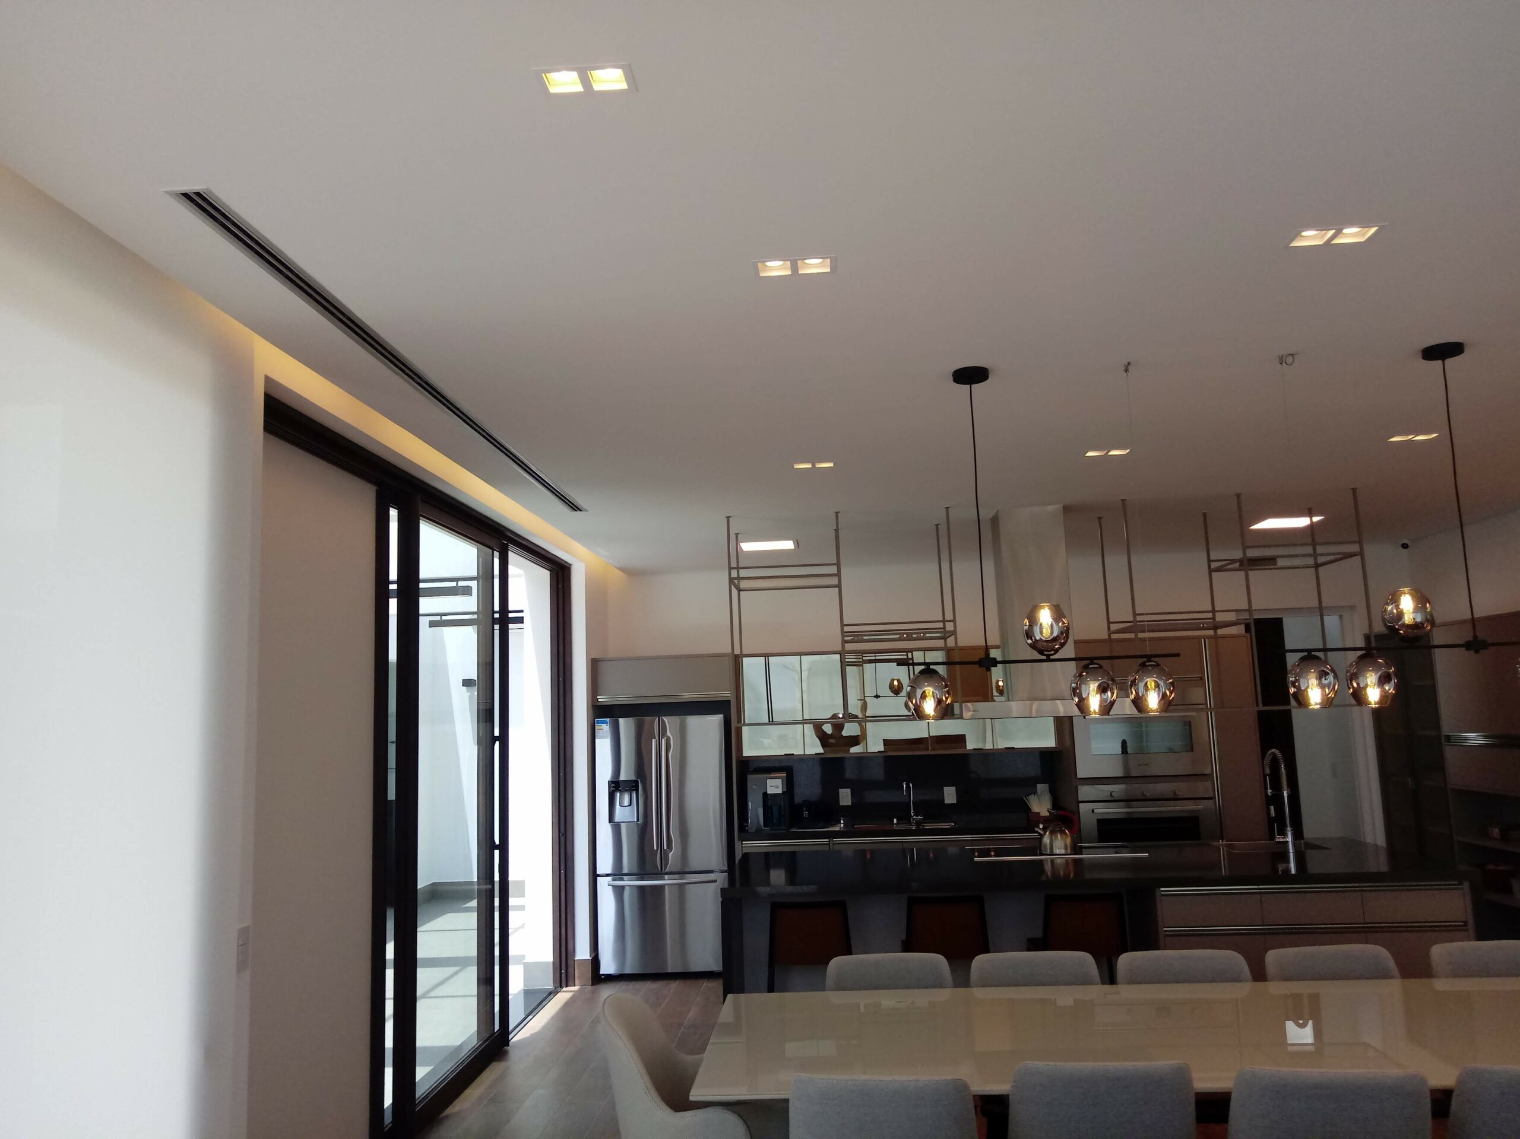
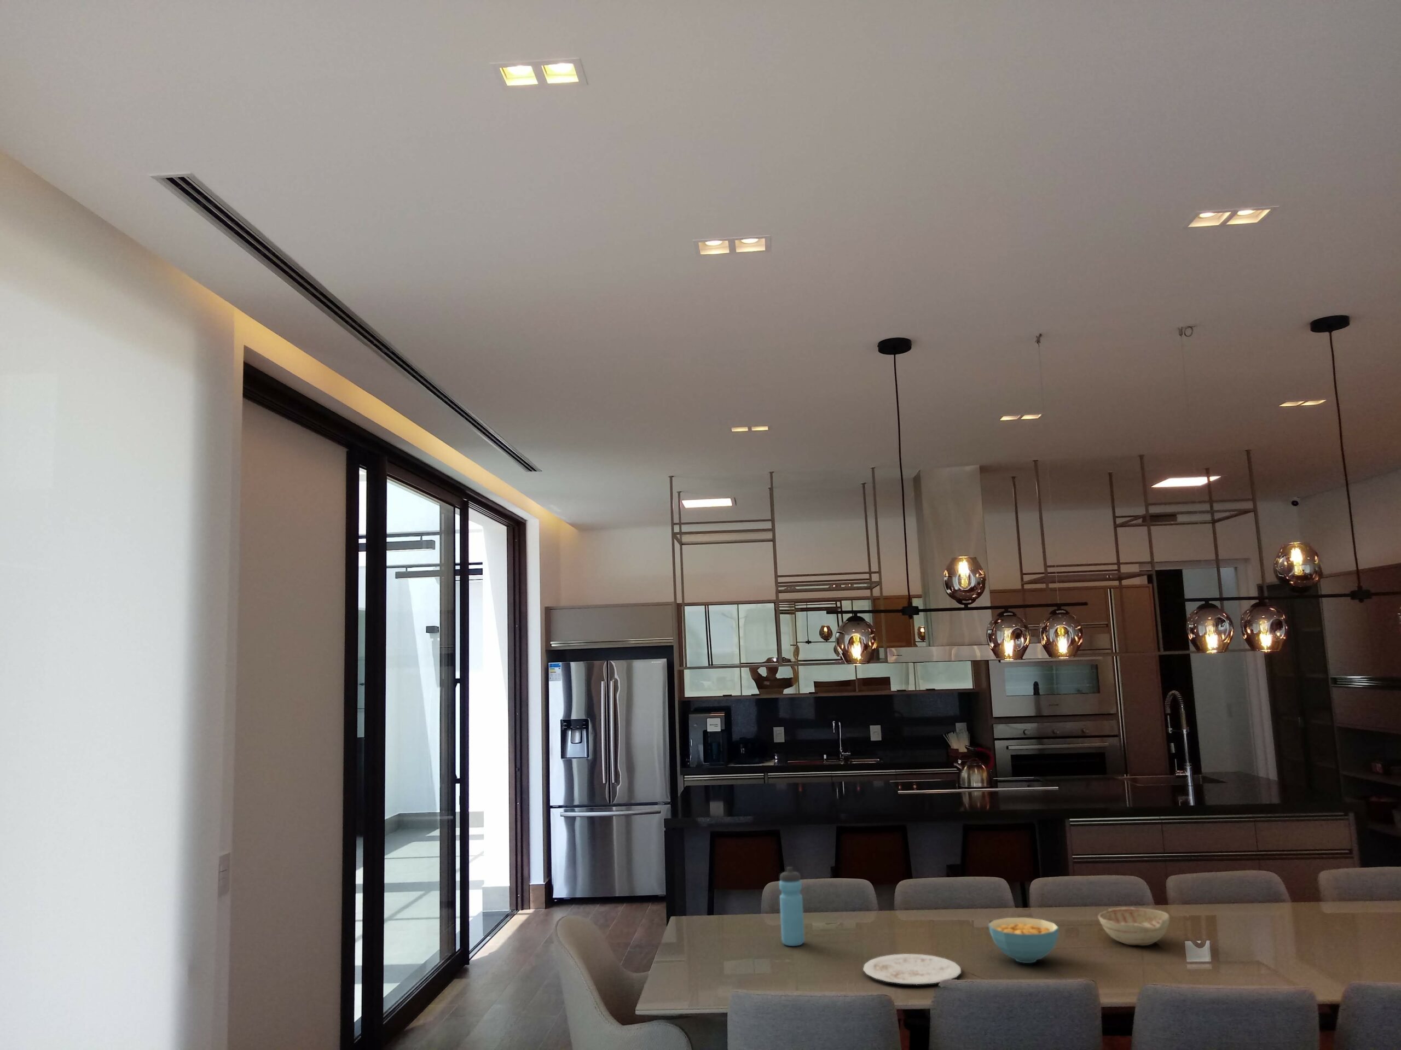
+ cereal bowl [987,918,1059,964]
+ decorative bowl [1098,907,1170,946]
+ water bottle [779,866,805,946]
+ plate [863,953,962,985]
